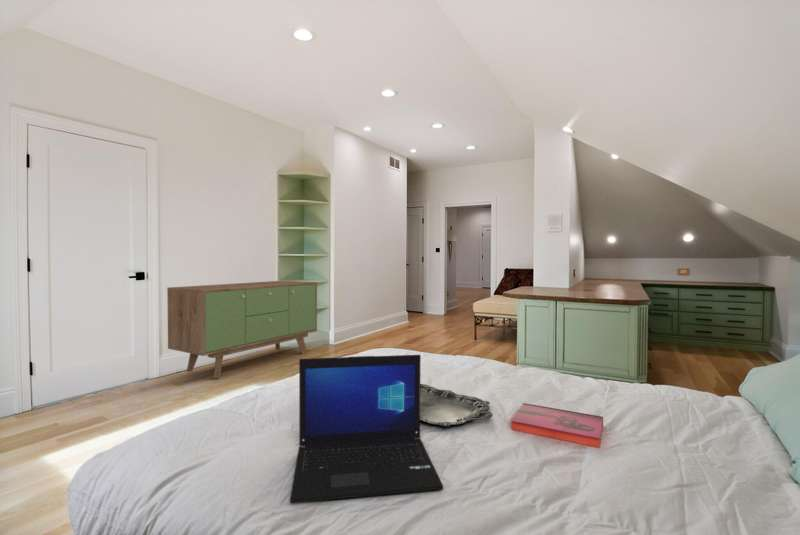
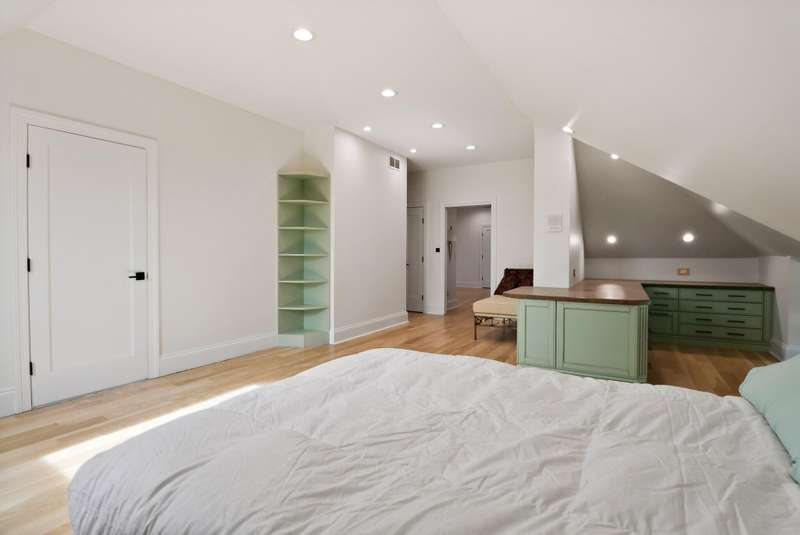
- serving tray [420,383,494,427]
- sideboard [166,280,318,380]
- laptop [289,354,444,504]
- hardback book [510,402,604,449]
